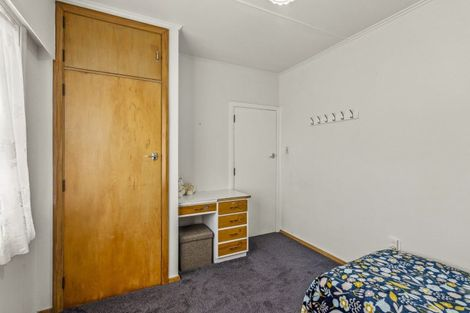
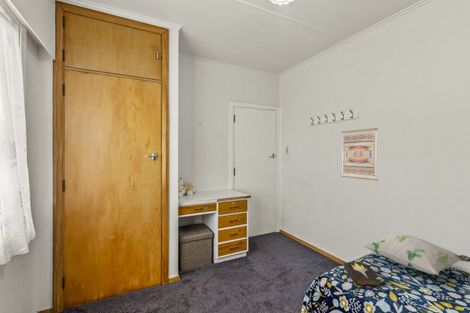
+ hardback book [343,261,383,288]
+ decorative pillow [363,234,470,276]
+ wall art [340,127,379,181]
